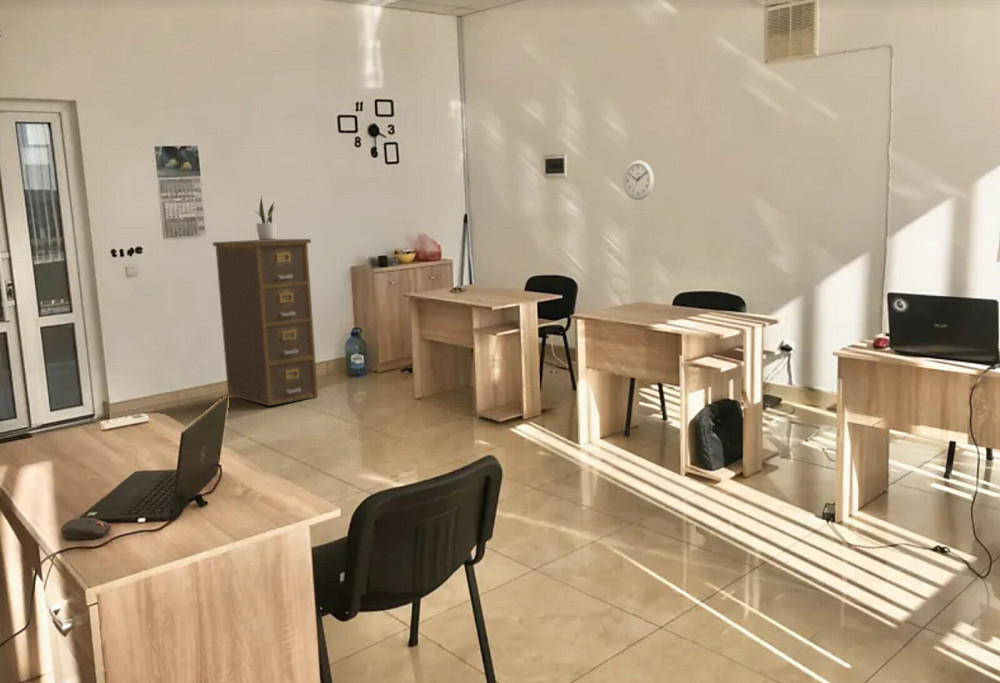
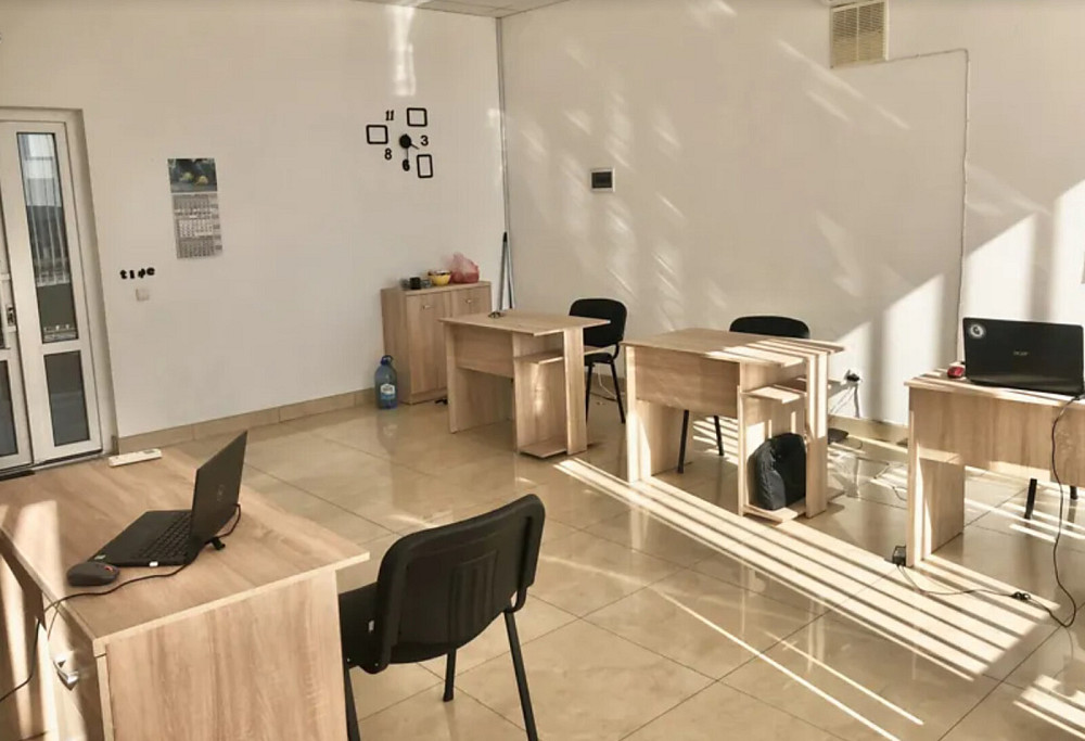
- filing cabinet [212,238,319,407]
- potted plant [253,195,277,240]
- wall clock [622,159,655,201]
